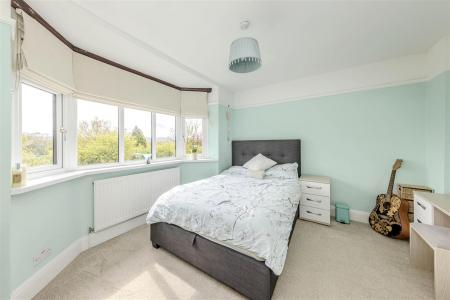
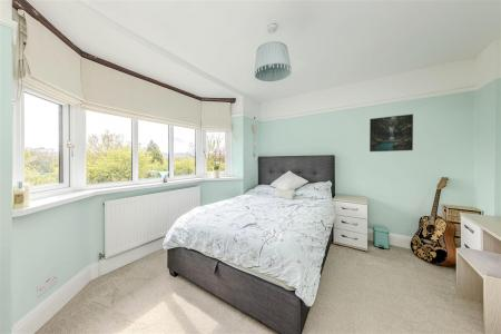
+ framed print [369,114,414,153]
